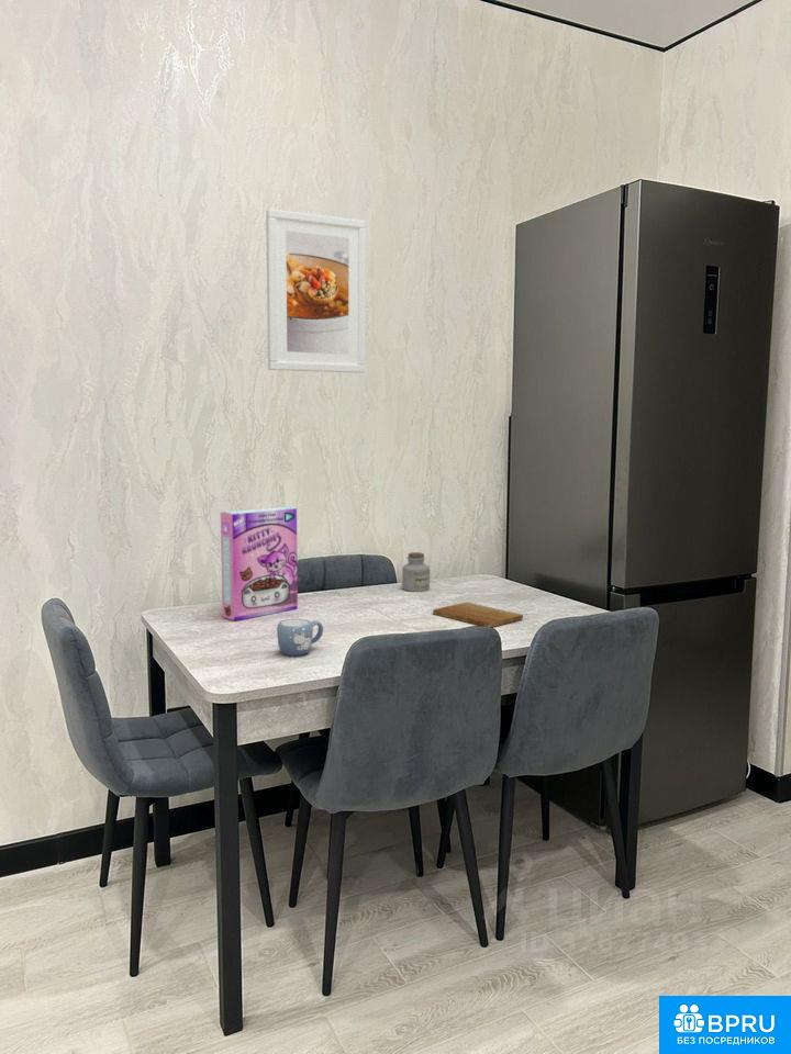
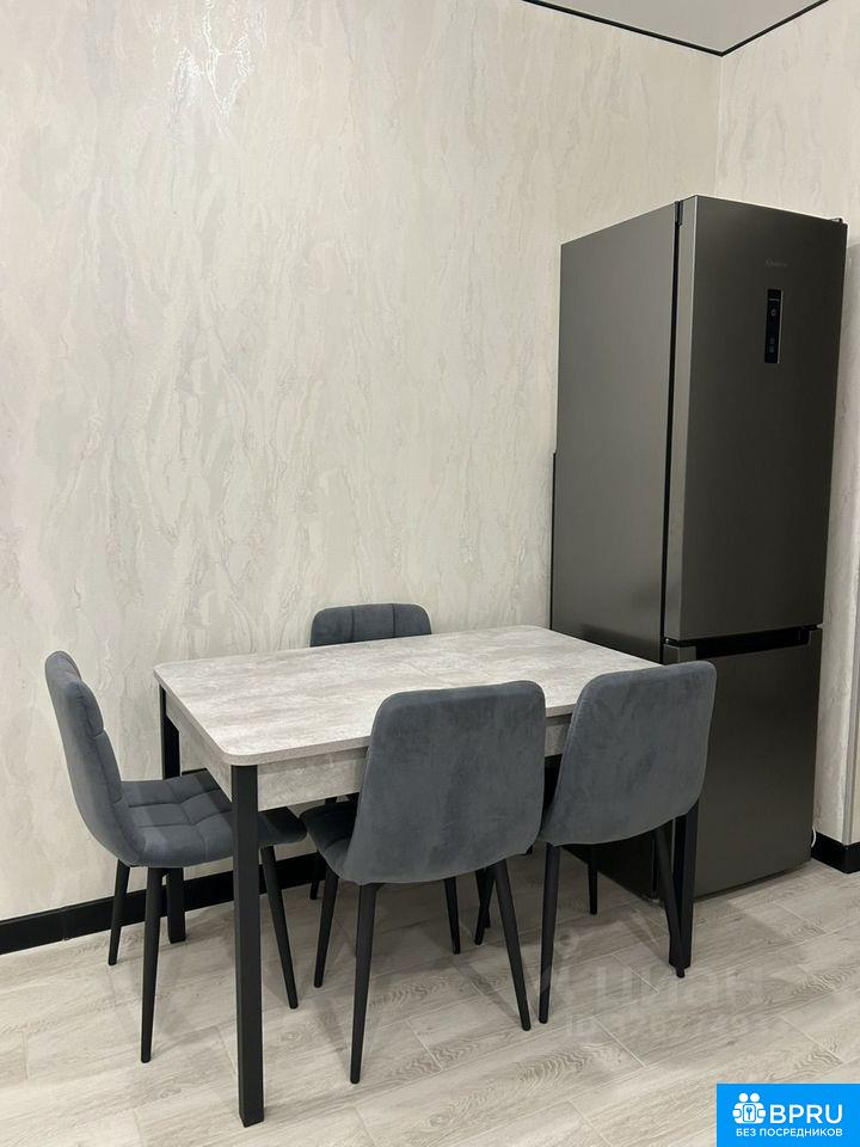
- mug [276,618,324,658]
- cereal box [220,506,299,621]
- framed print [265,208,367,374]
- jar [401,551,431,593]
- cutting board [432,602,524,628]
